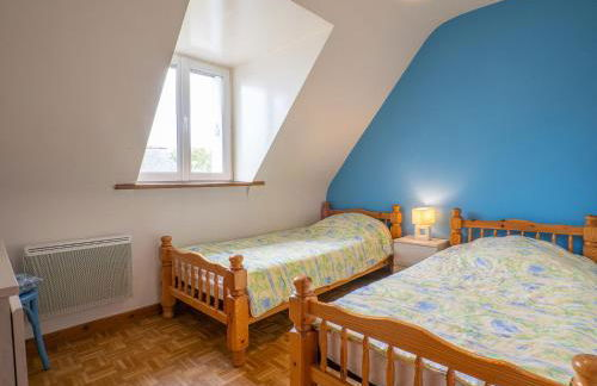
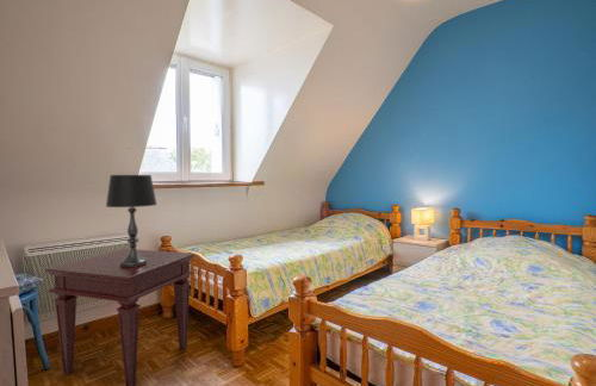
+ side table [44,248,195,386]
+ table lamp [105,174,159,267]
